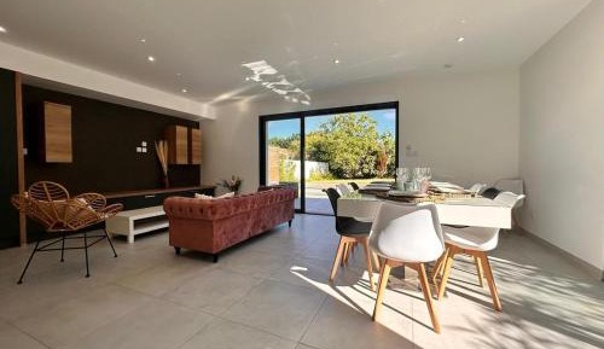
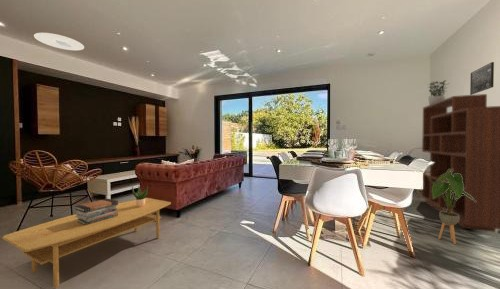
+ book stack [73,198,119,225]
+ potted plant [131,185,149,207]
+ house plant [423,169,476,245]
+ ceiling light [33,32,85,51]
+ coffee table [2,197,172,289]
+ wall art [469,61,495,95]
+ bookshelf [421,93,500,233]
+ potted plant [427,79,449,105]
